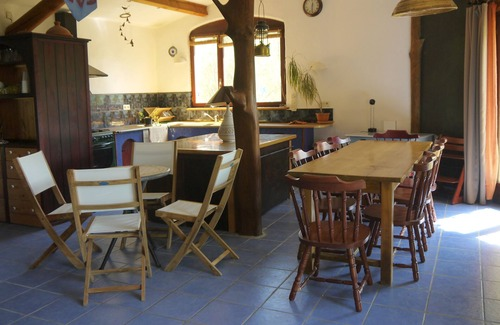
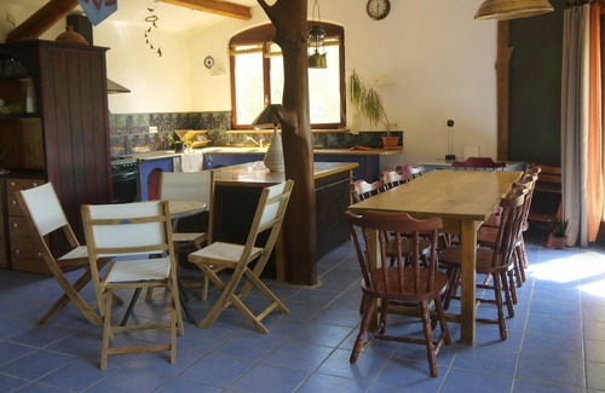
+ potted plant [544,212,572,250]
